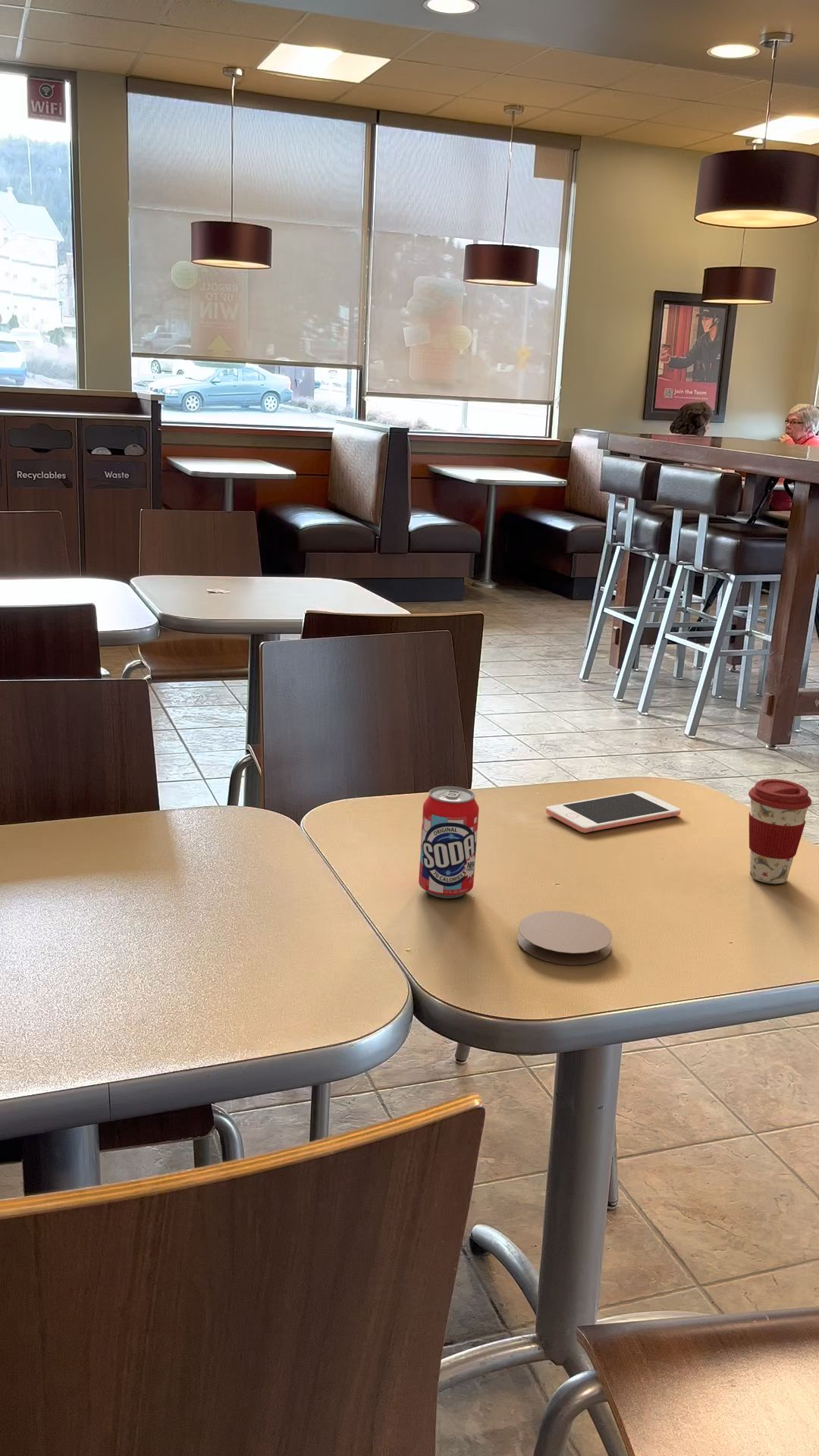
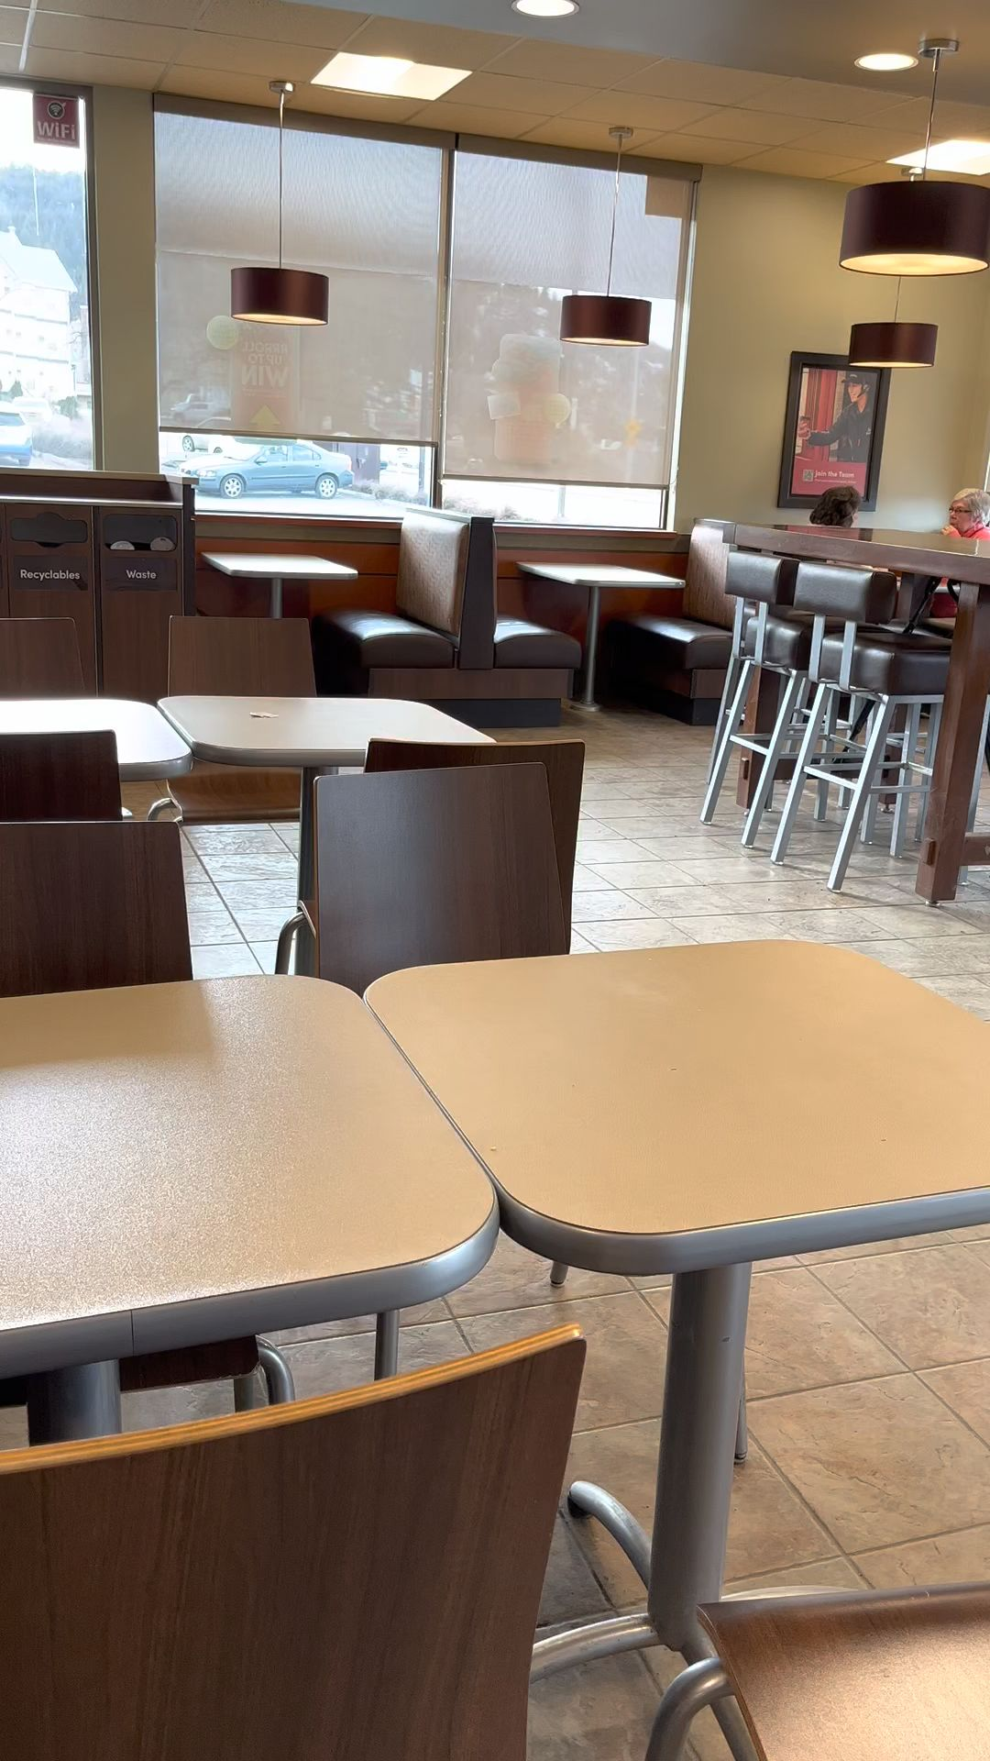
- coffee cup [748,778,812,884]
- cell phone [545,790,681,833]
- pop [418,786,479,899]
- coaster [516,910,613,966]
